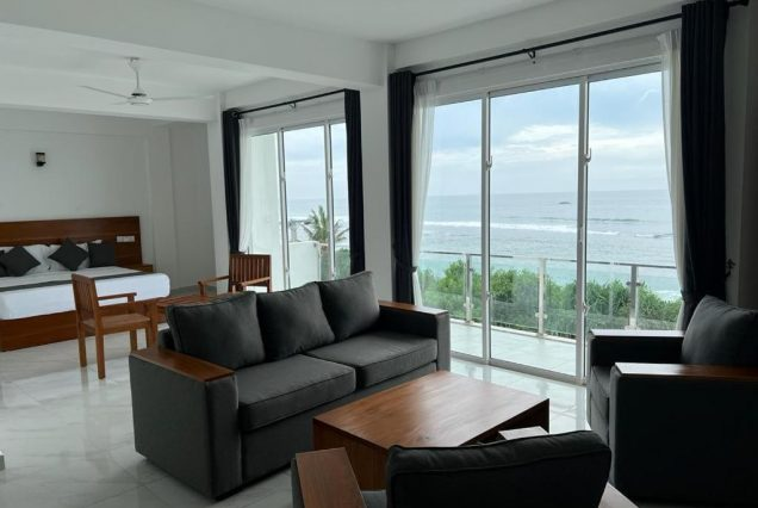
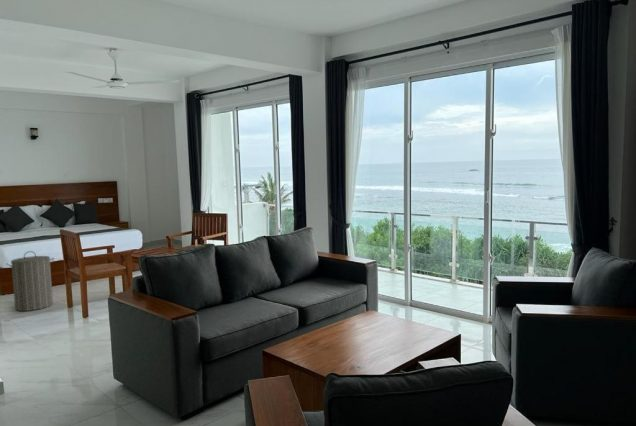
+ laundry hamper [6,250,55,312]
